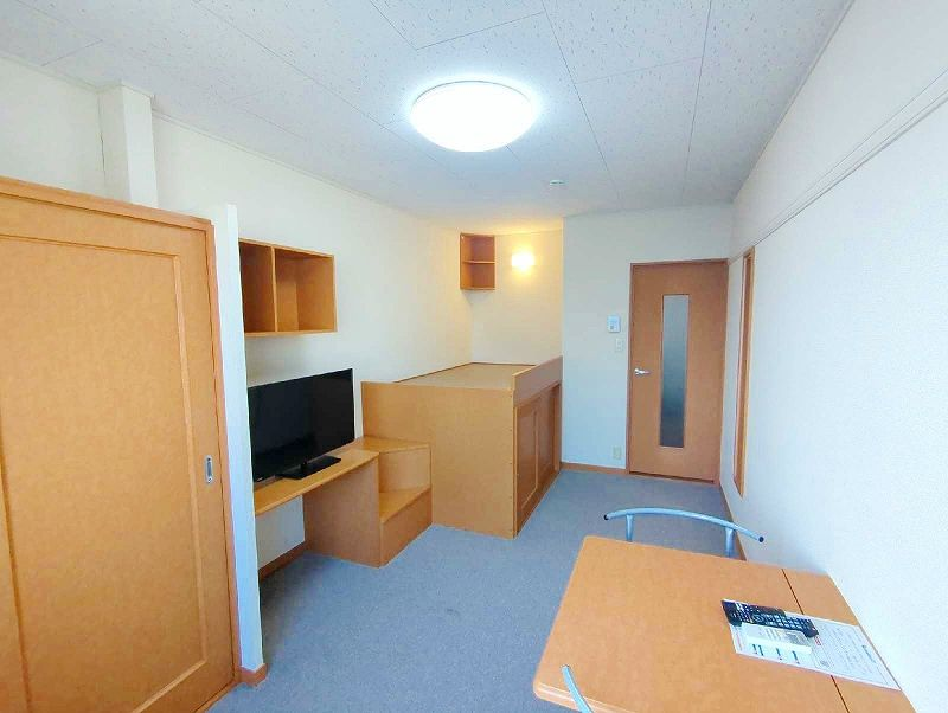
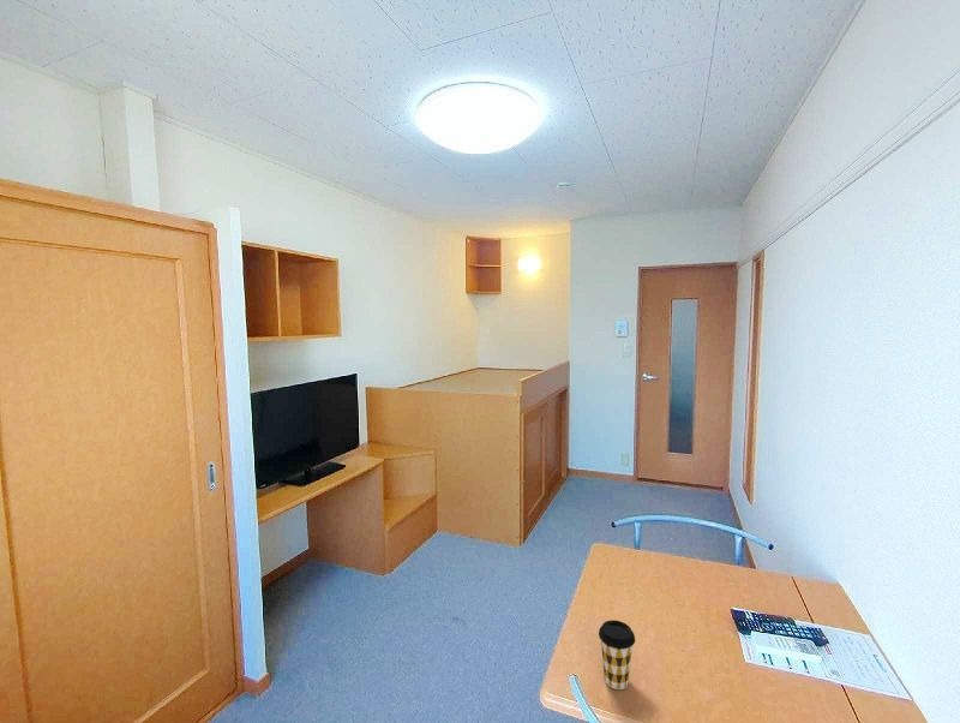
+ coffee cup [598,619,636,691]
